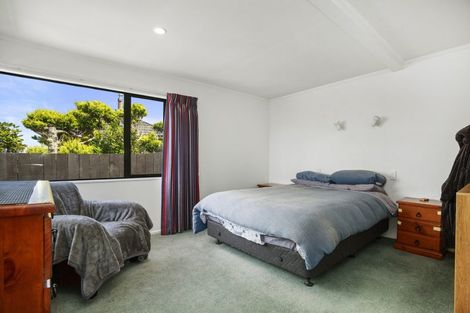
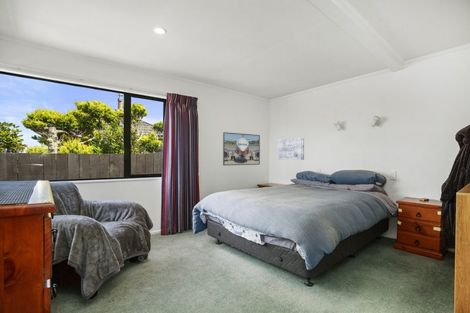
+ wall art [278,137,305,161]
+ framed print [222,131,261,166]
